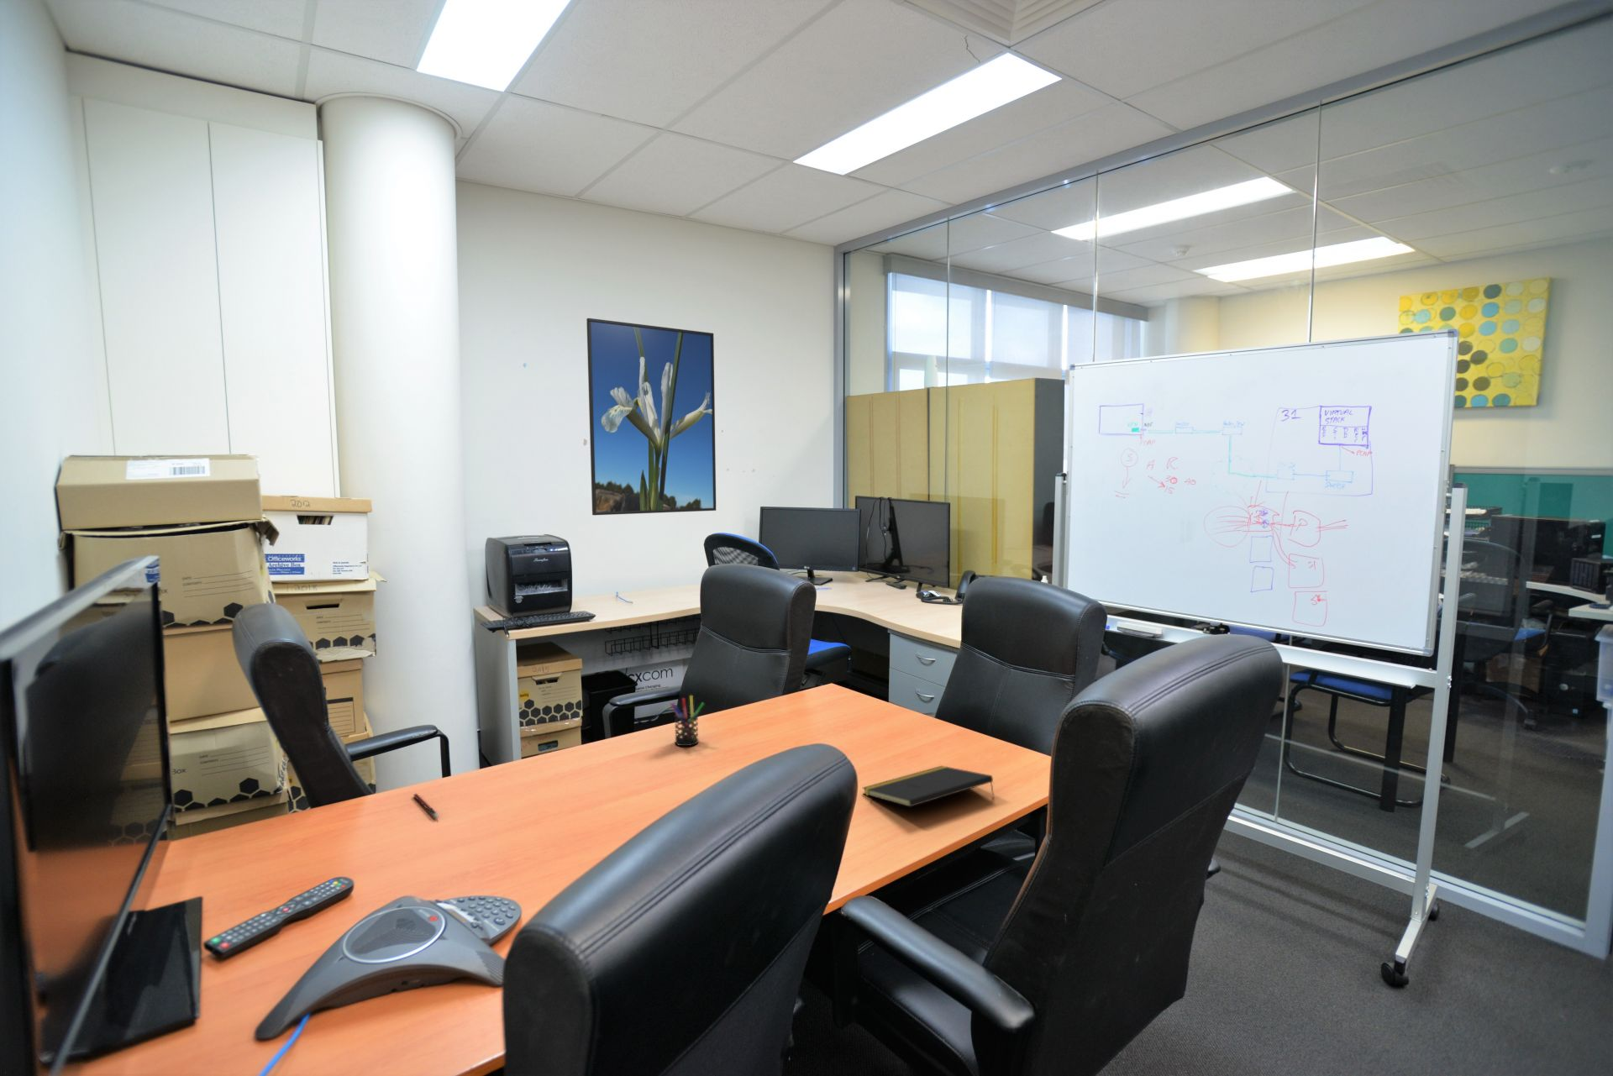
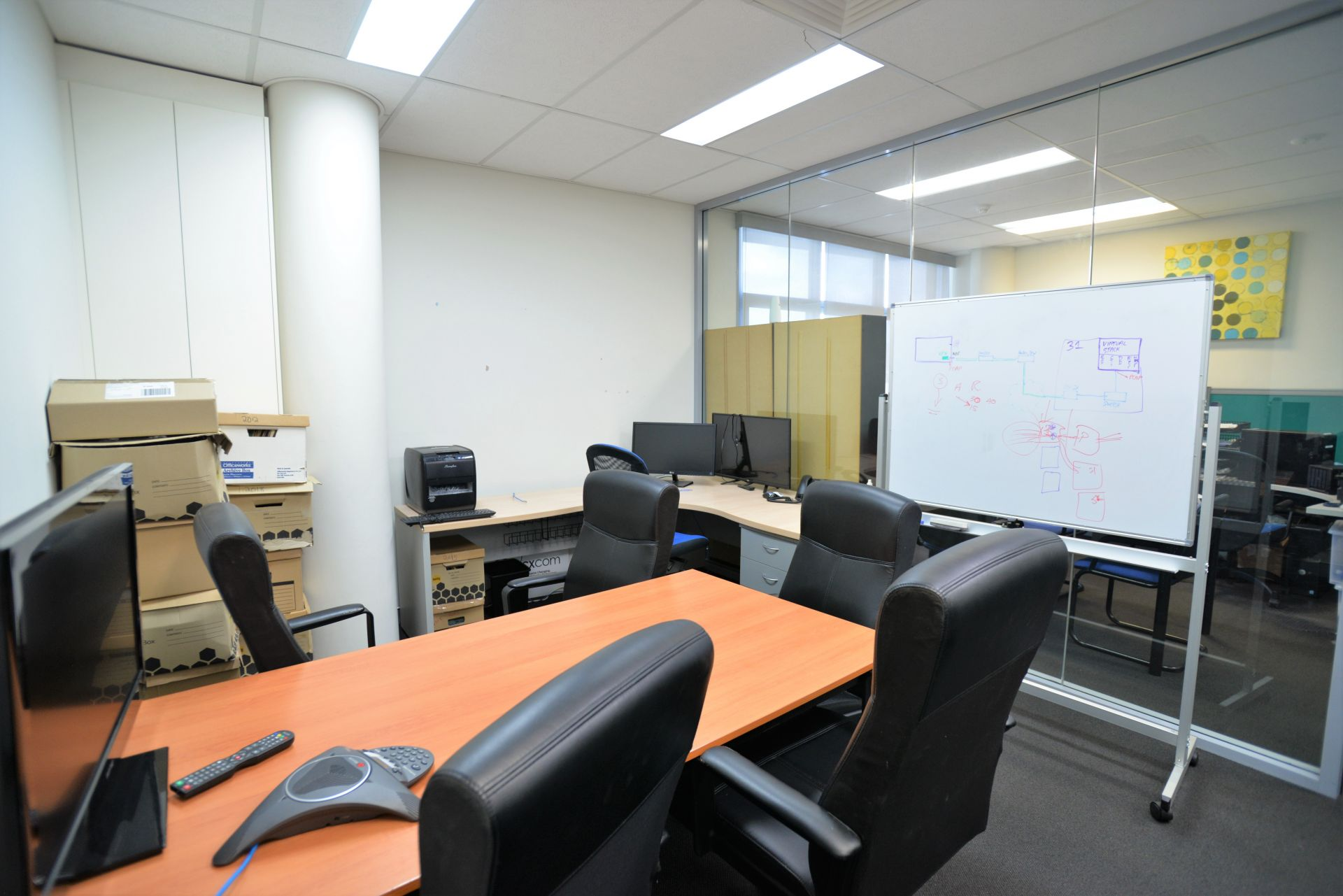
- pen holder [669,694,705,747]
- pen [412,793,440,818]
- notepad [862,765,994,808]
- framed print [586,317,717,515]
